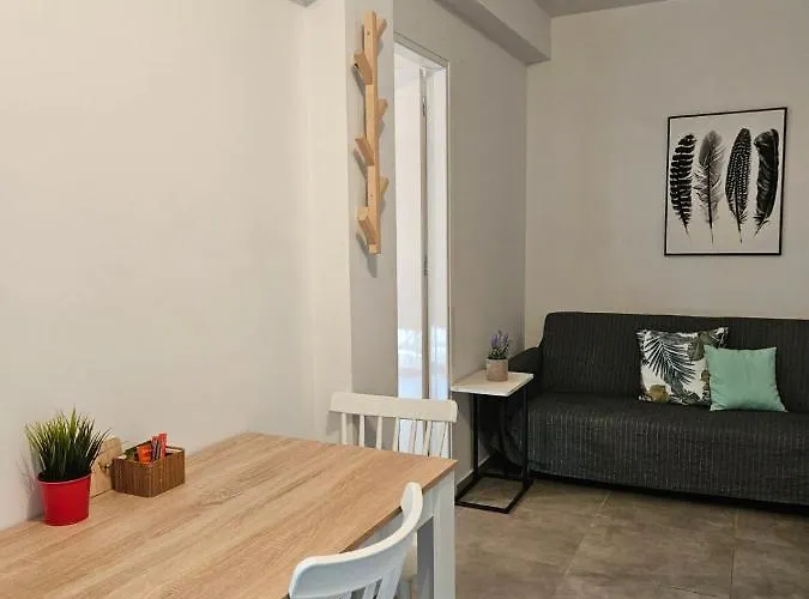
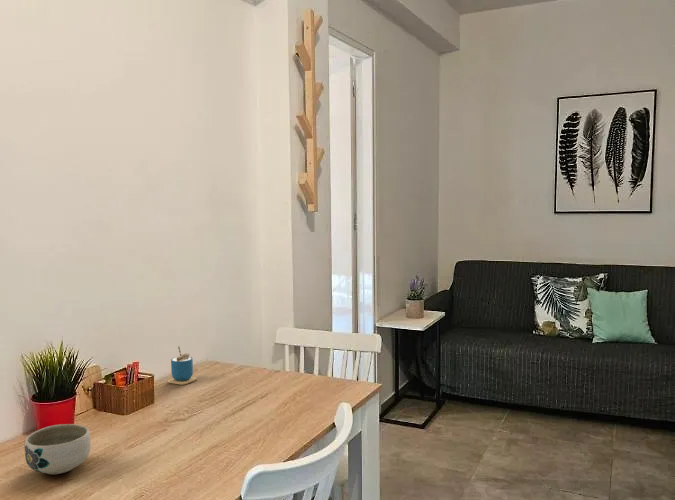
+ cup [167,345,198,386]
+ bowl [24,423,92,475]
